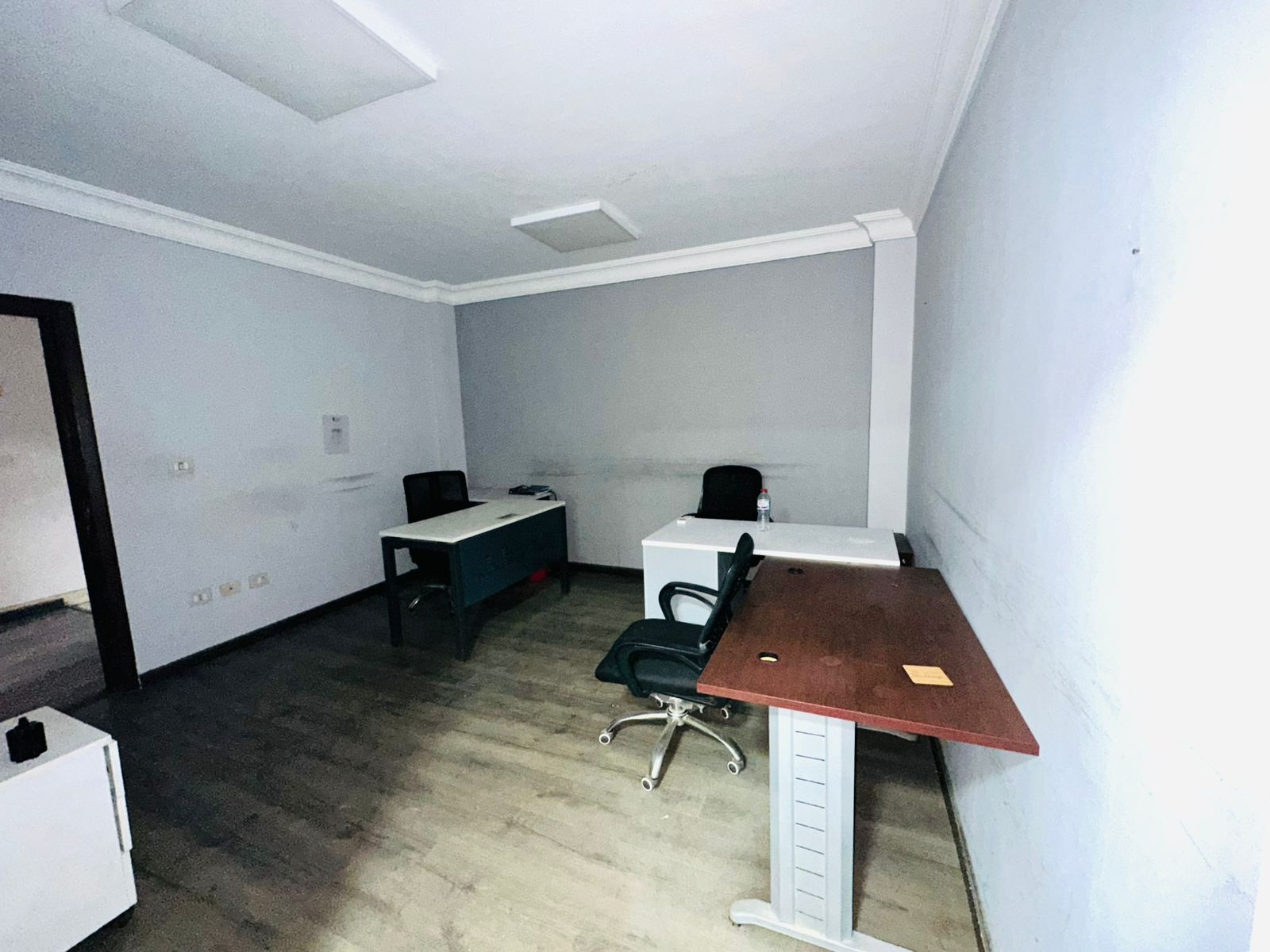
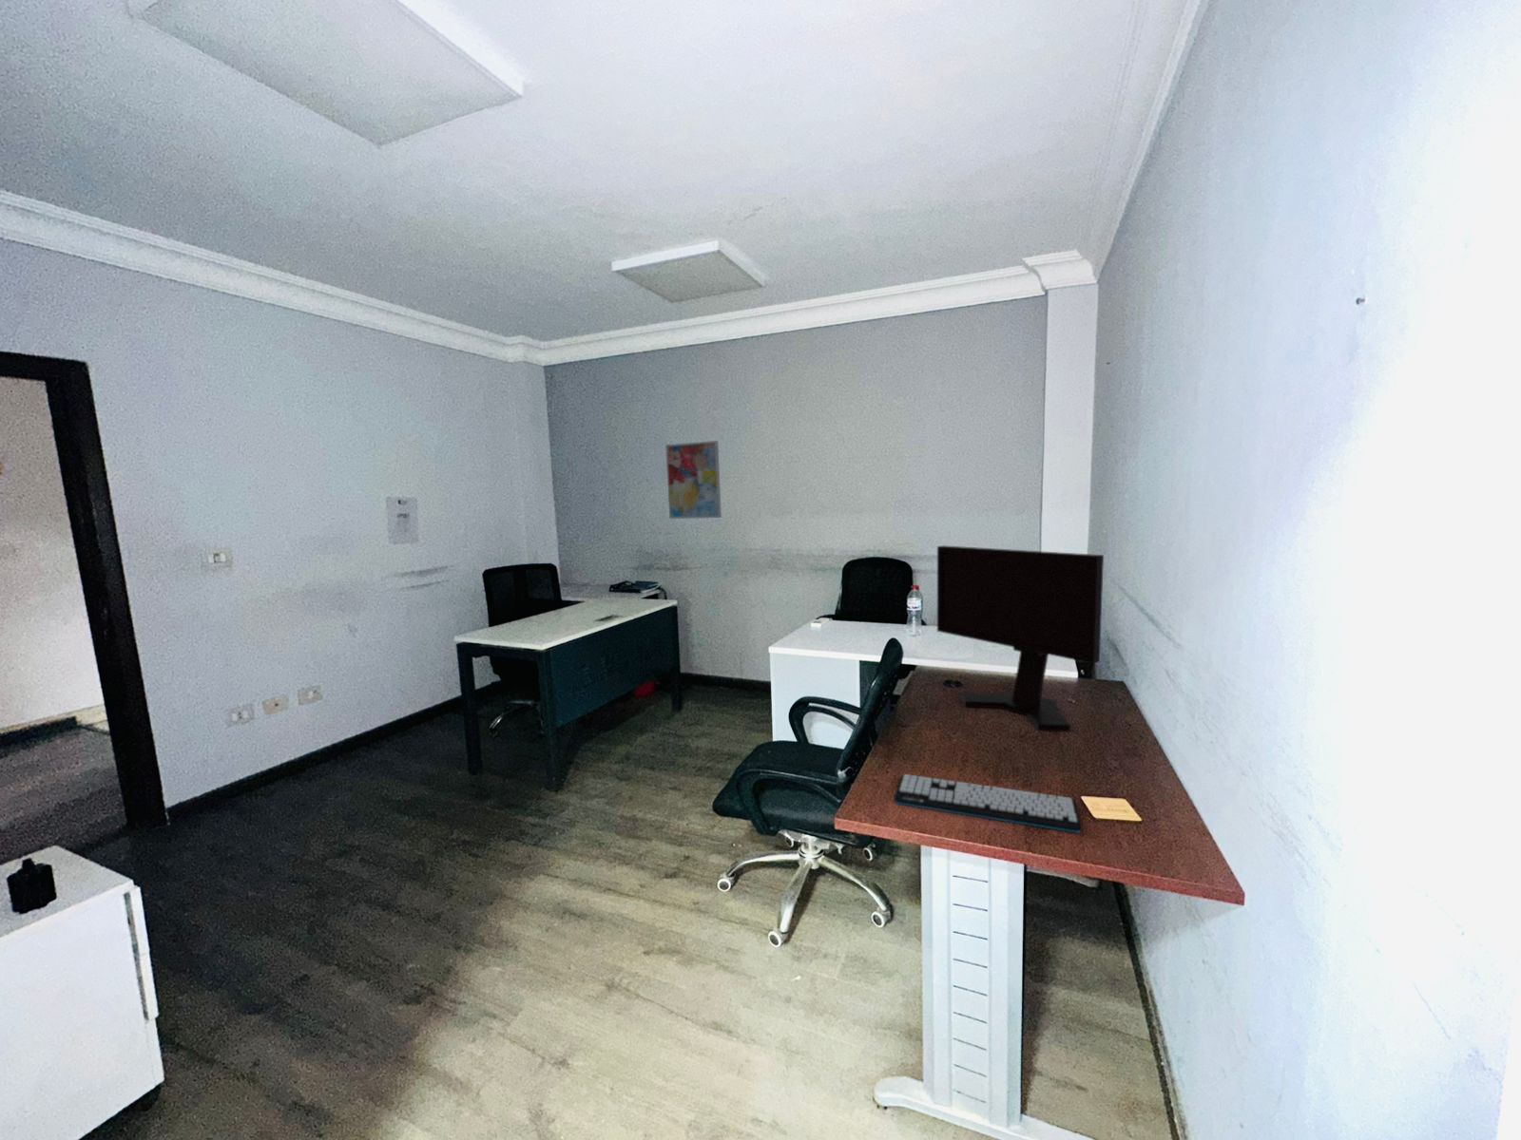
+ monitor [937,545,1104,733]
+ wall art [665,439,722,520]
+ keyboard [892,774,1084,835]
